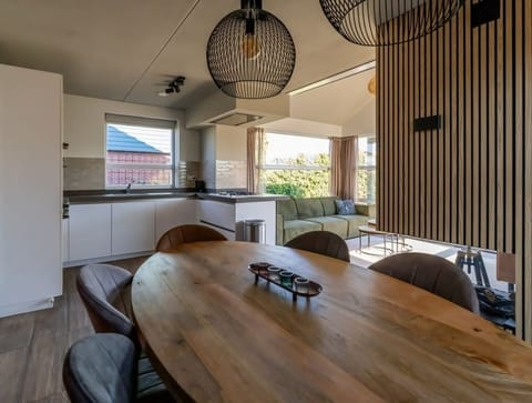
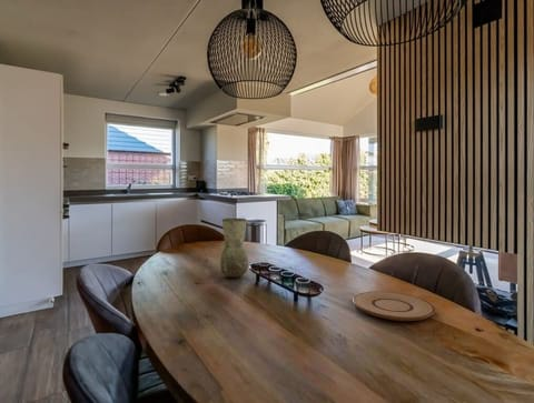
+ plate [352,291,436,322]
+ vase [219,218,249,279]
